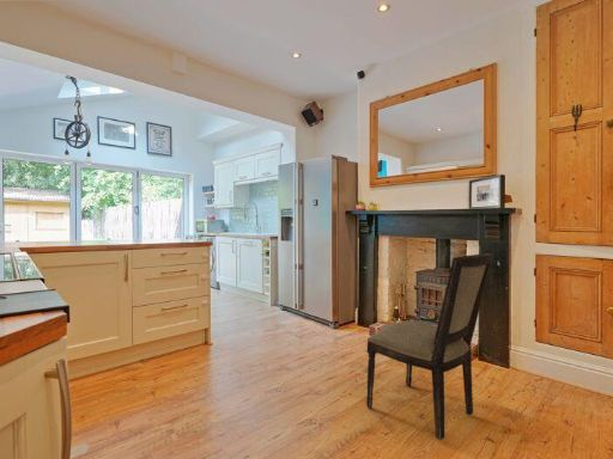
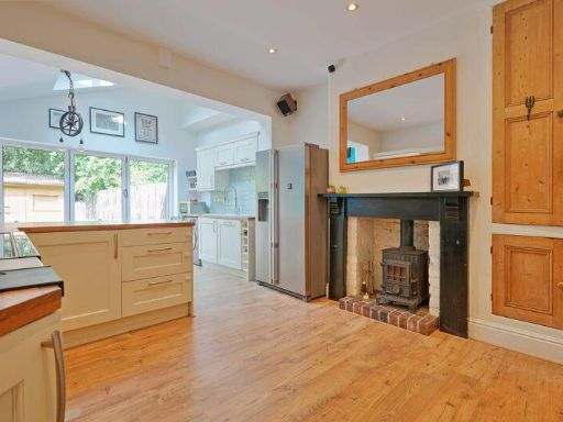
- dining chair [365,252,494,441]
